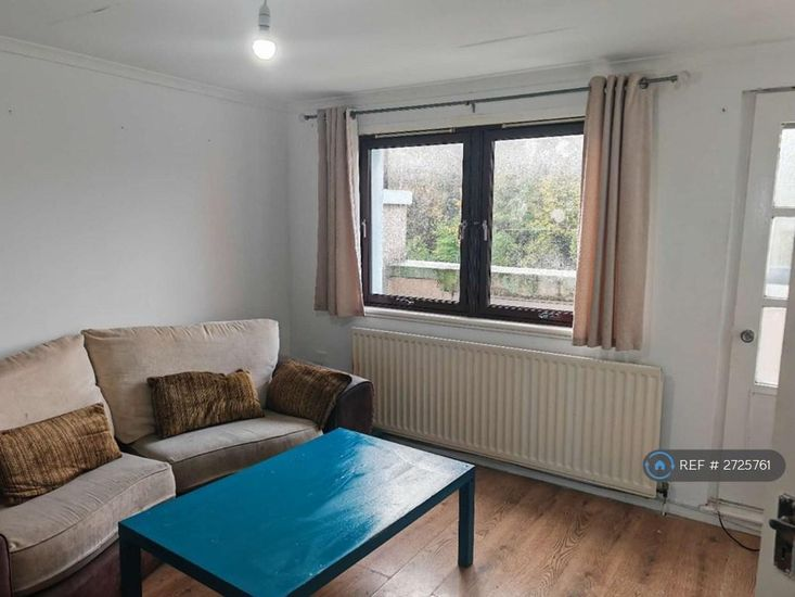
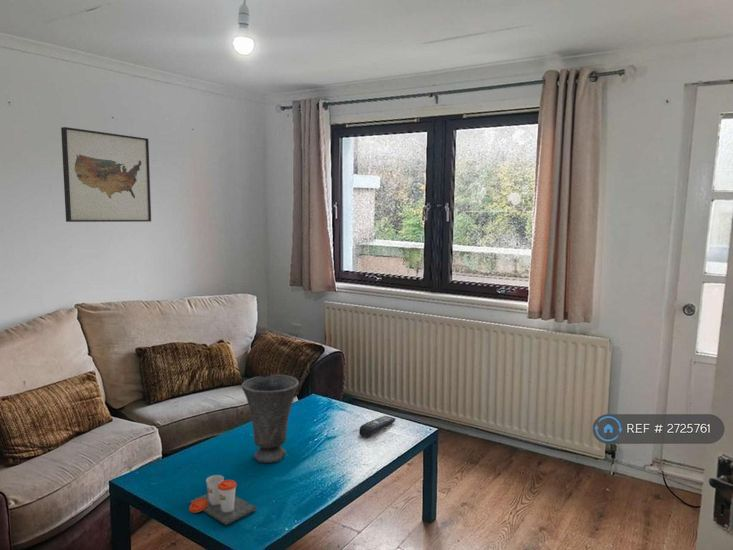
+ cup [188,474,258,526]
+ vase [241,374,300,464]
+ wall art [60,126,152,223]
+ remote control [358,415,396,438]
